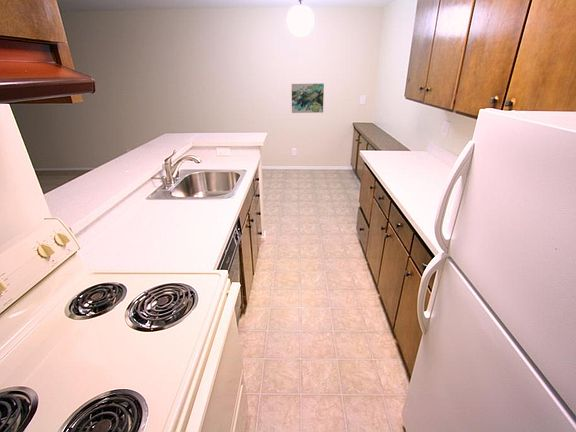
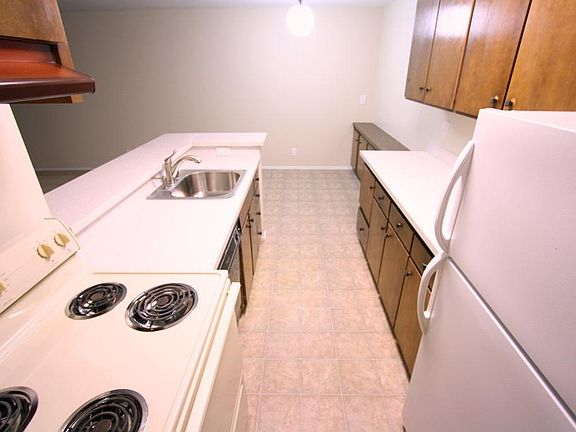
- wall art [291,83,325,114]
